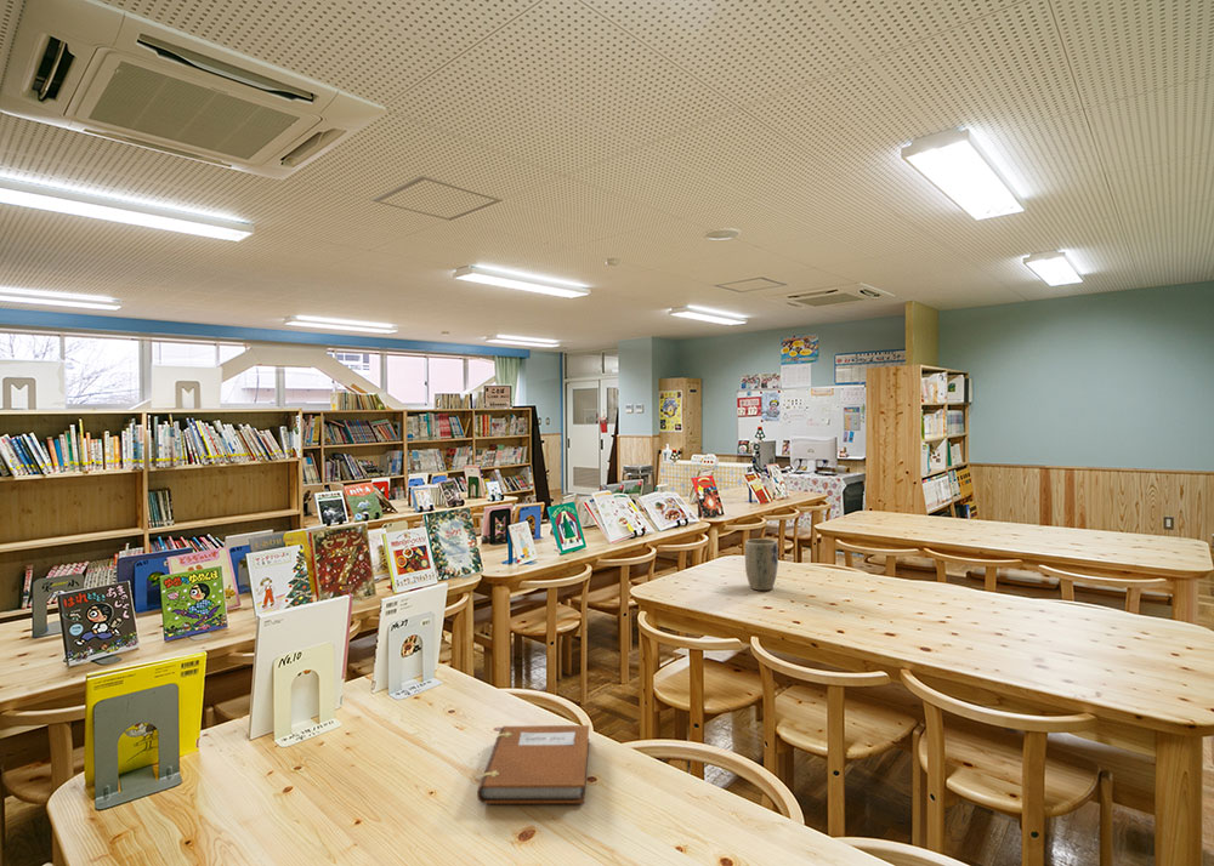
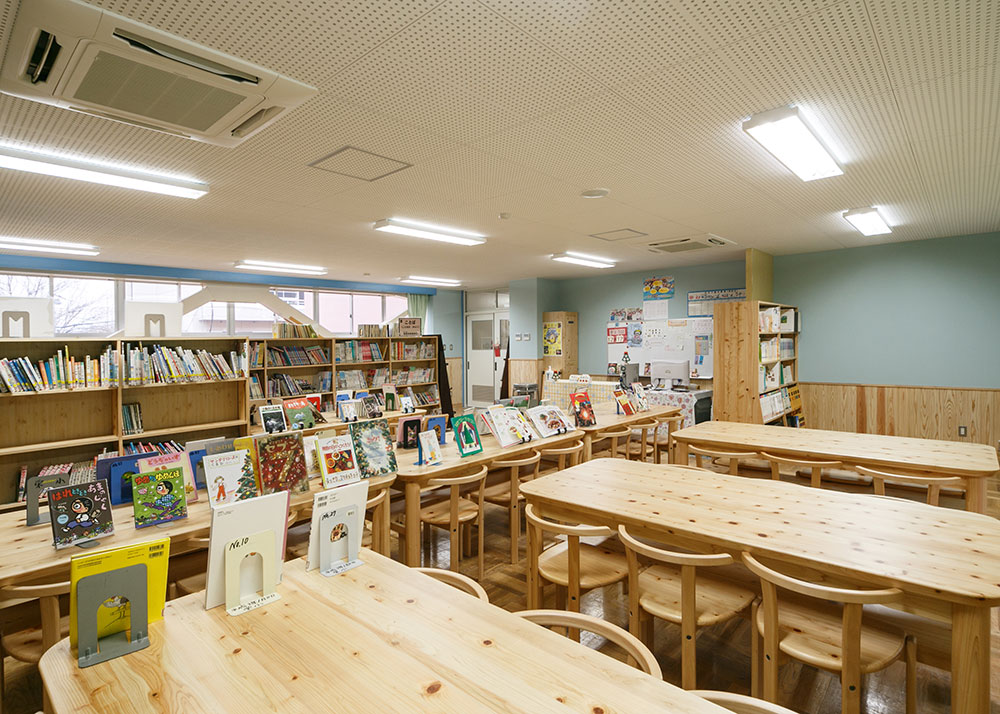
- notebook [476,724,590,804]
- plant pot [744,537,779,592]
